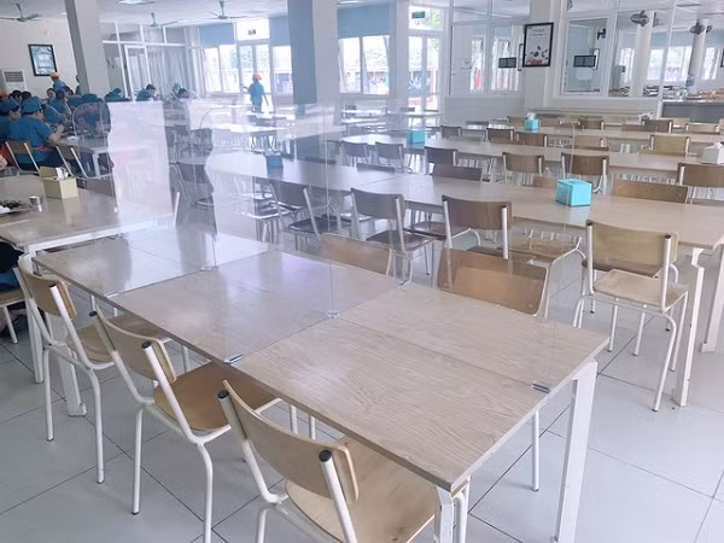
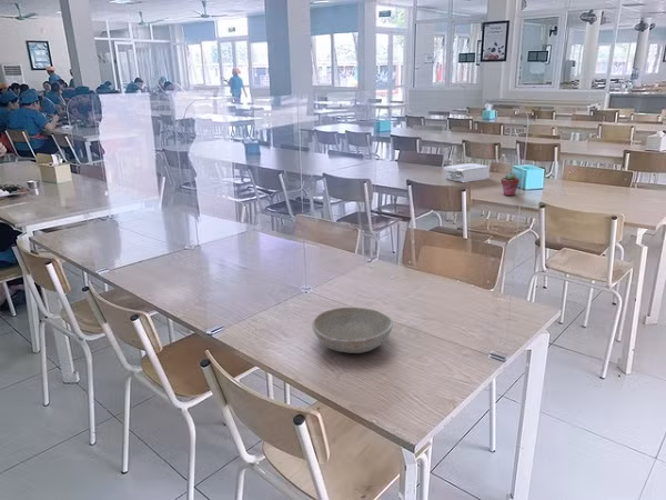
+ potted succulent [500,171,521,197]
+ tissue box [443,162,491,183]
+ bowl [311,307,394,354]
